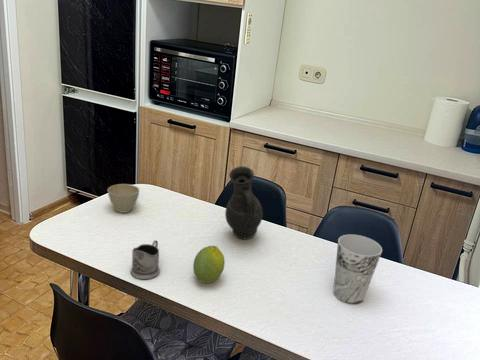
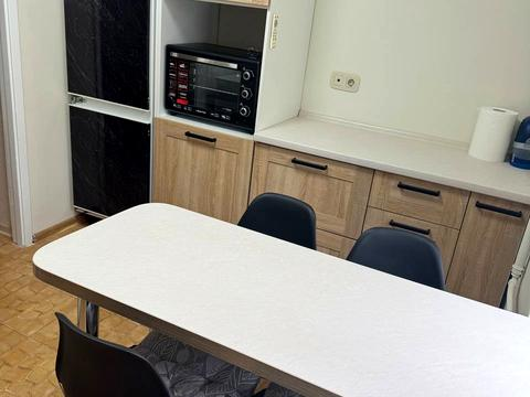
- jug [224,165,264,240]
- tea glass holder [130,239,161,280]
- cup [332,234,383,305]
- fruit [192,245,226,284]
- flower pot [107,183,140,214]
